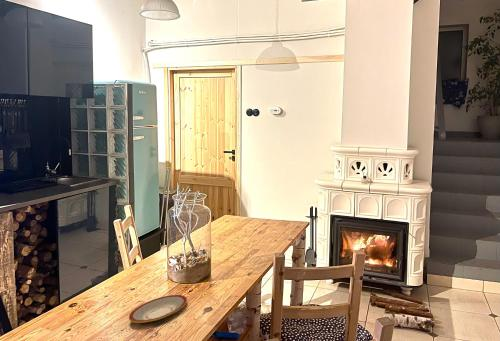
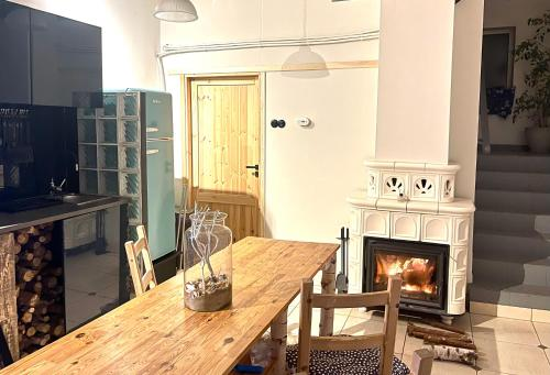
- plate [128,294,188,324]
